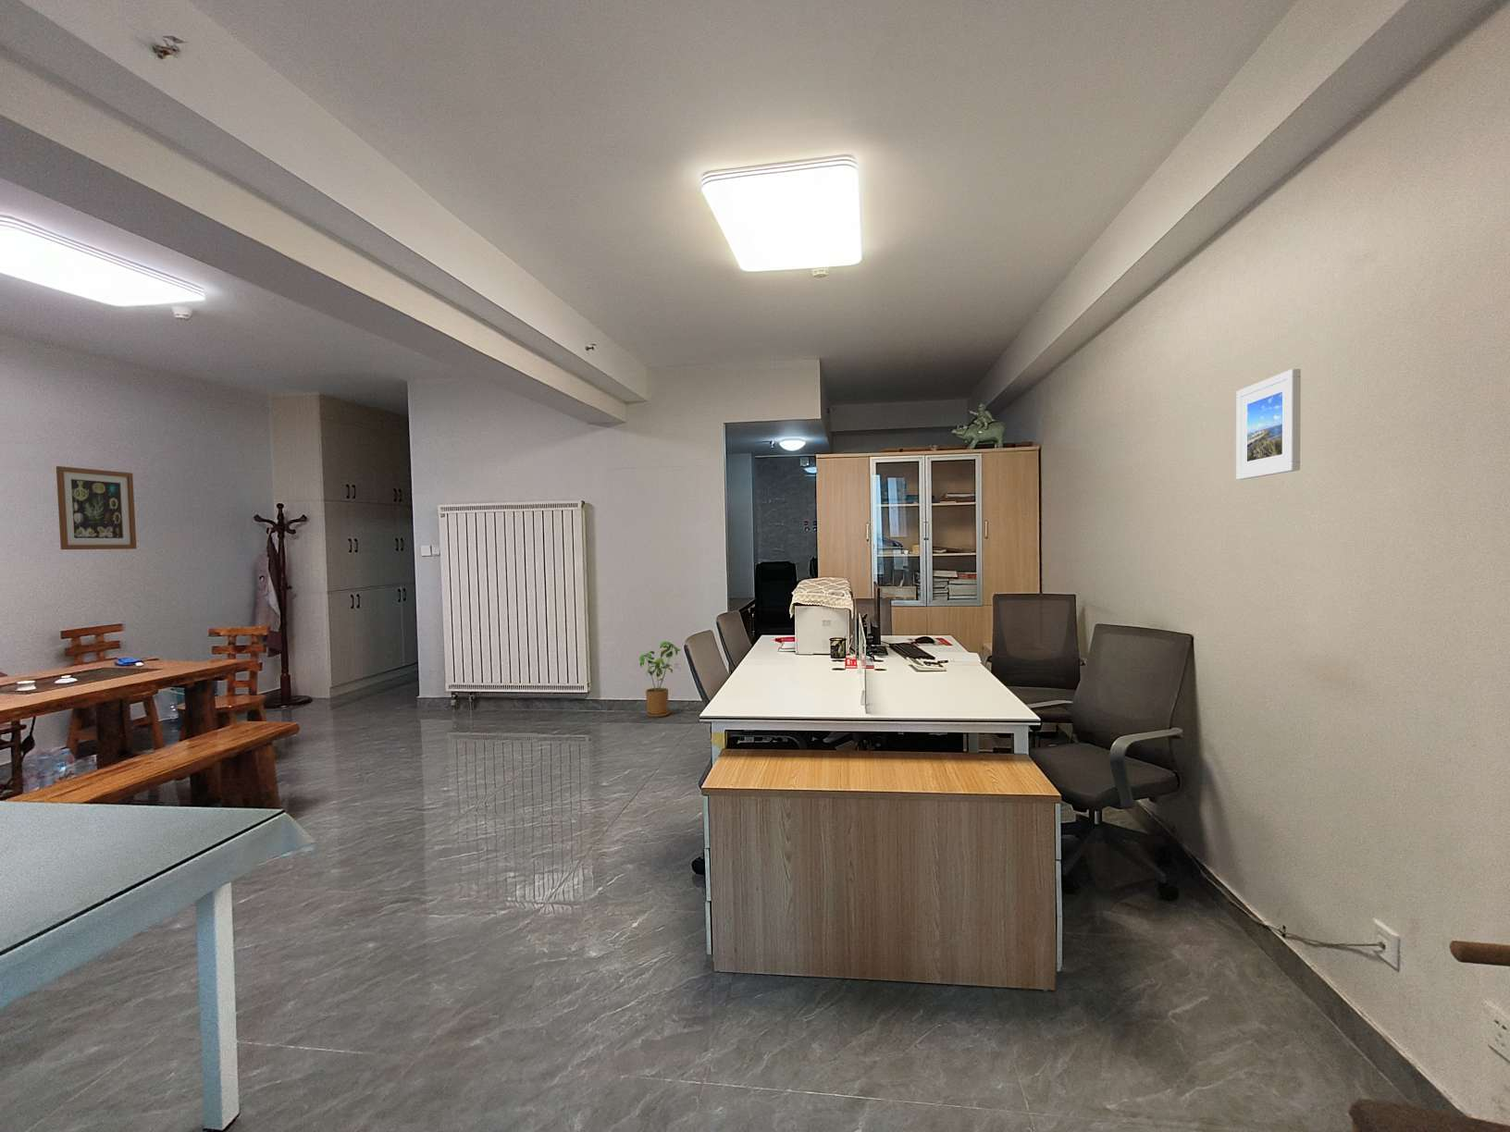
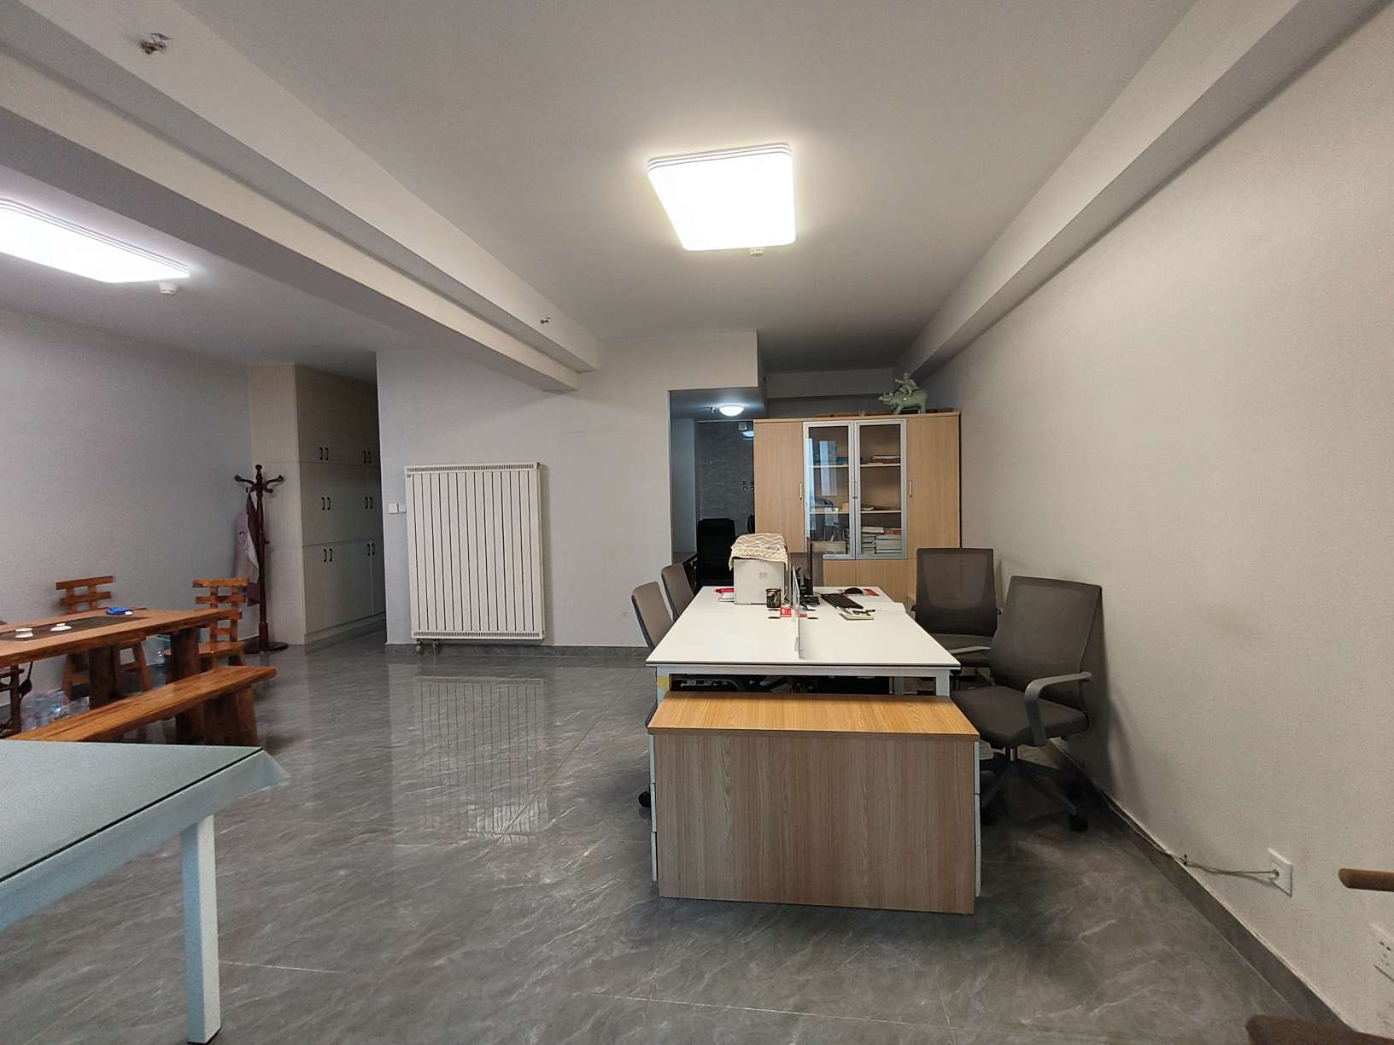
- house plant [638,641,681,718]
- wall art [56,465,138,551]
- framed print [1235,369,1302,480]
